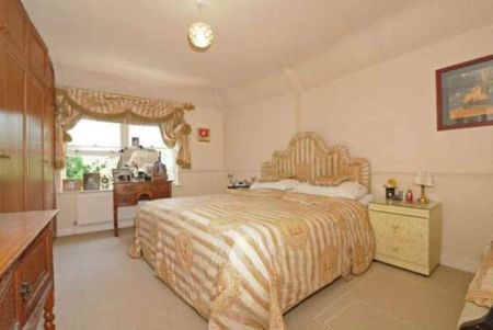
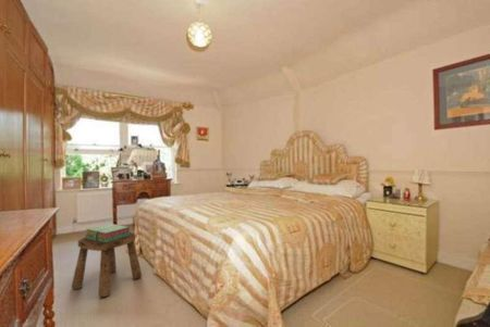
+ stool [71,231,143,298]
+ stack of books [84,223,132,243]
